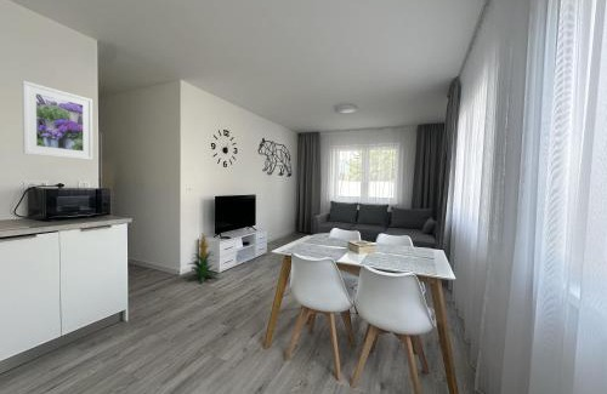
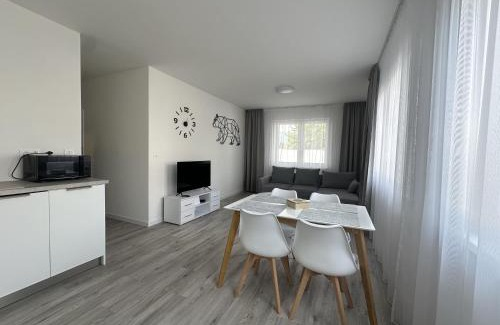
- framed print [21,80,95,161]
- indoor plant [186,230,220,282]
